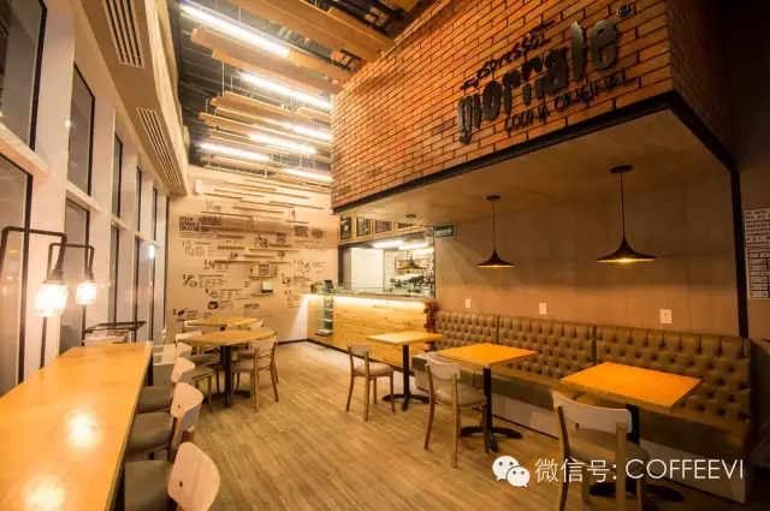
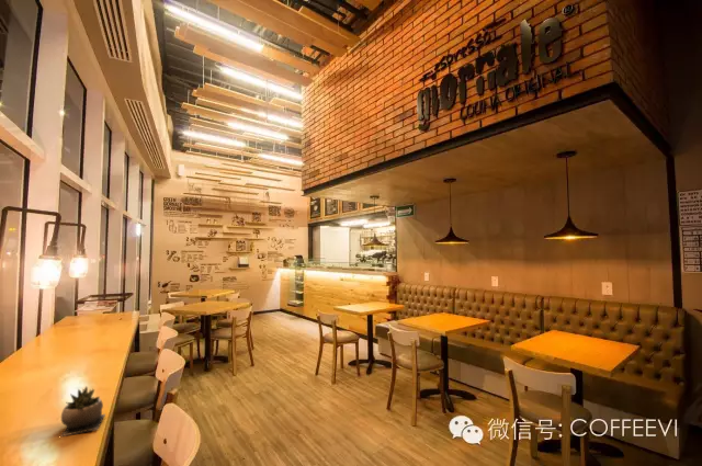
+ succulent plant [60,385,107,437]
